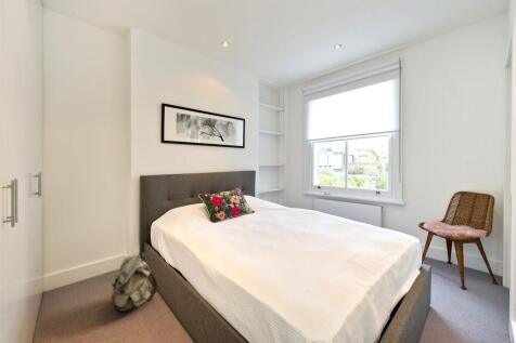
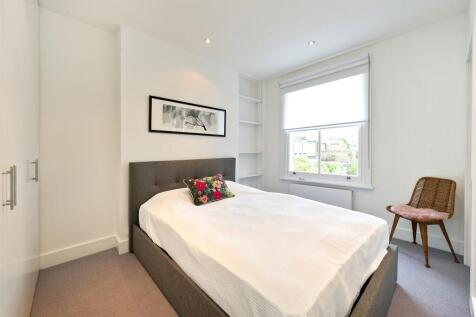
- backpack [109,252,158,313]
